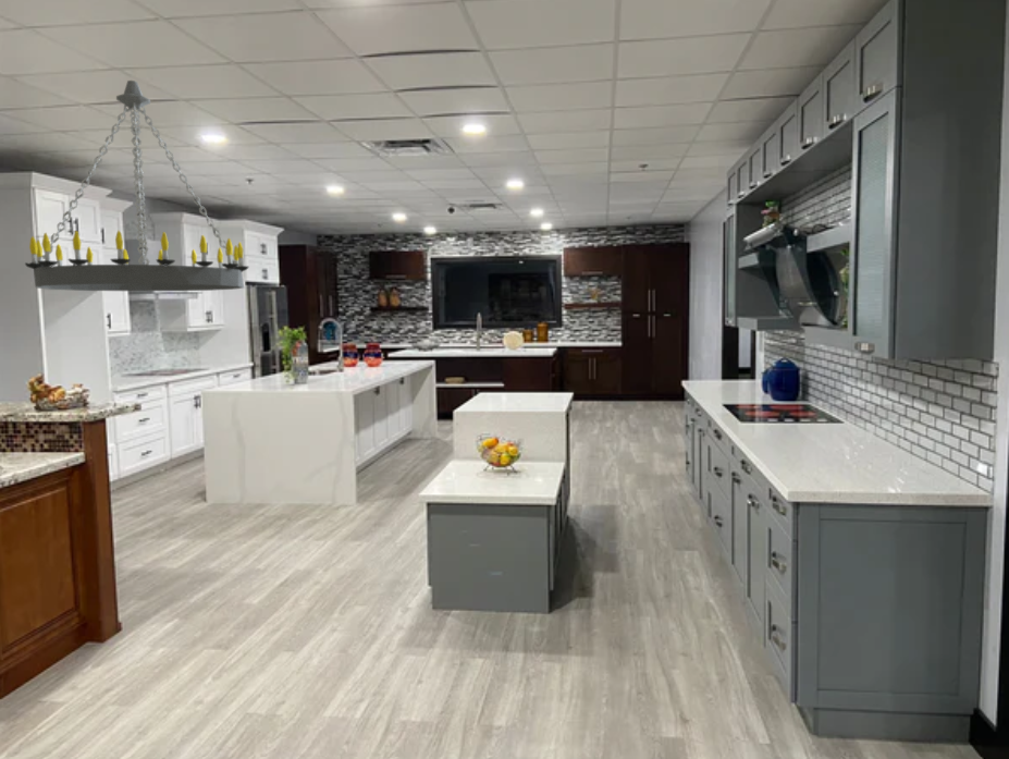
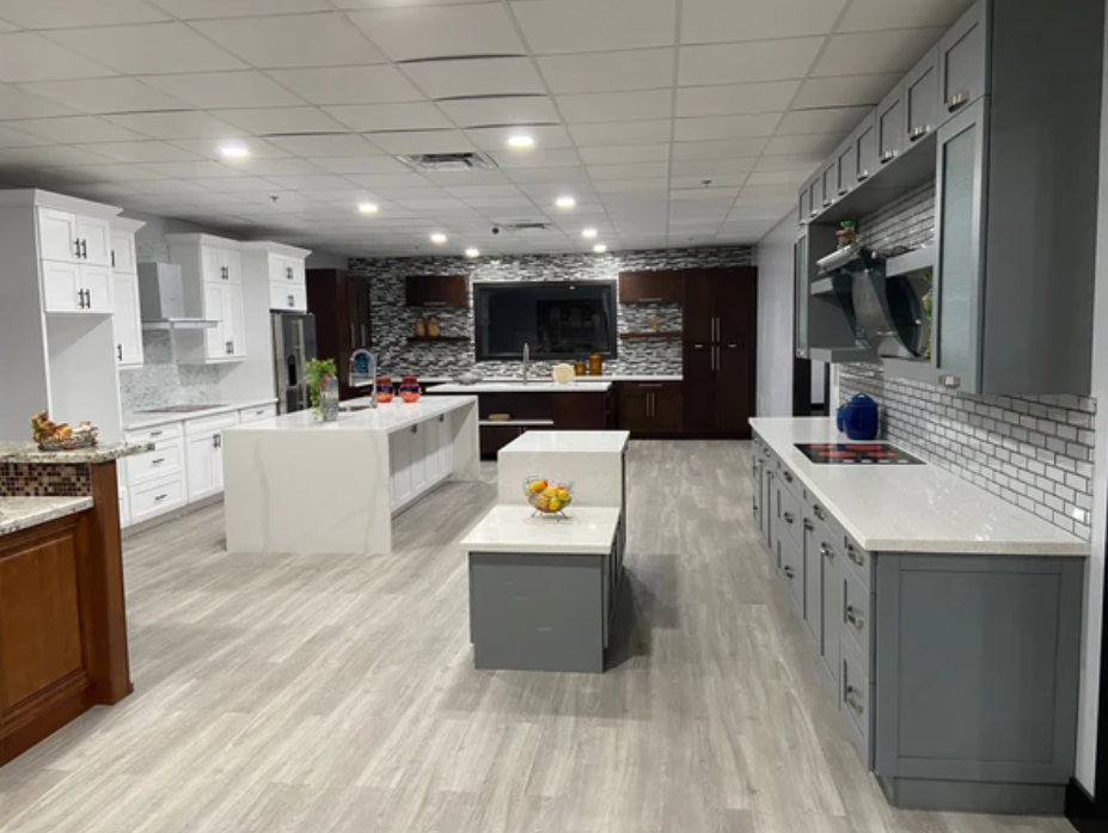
- chandelier [24,79,250,292]
